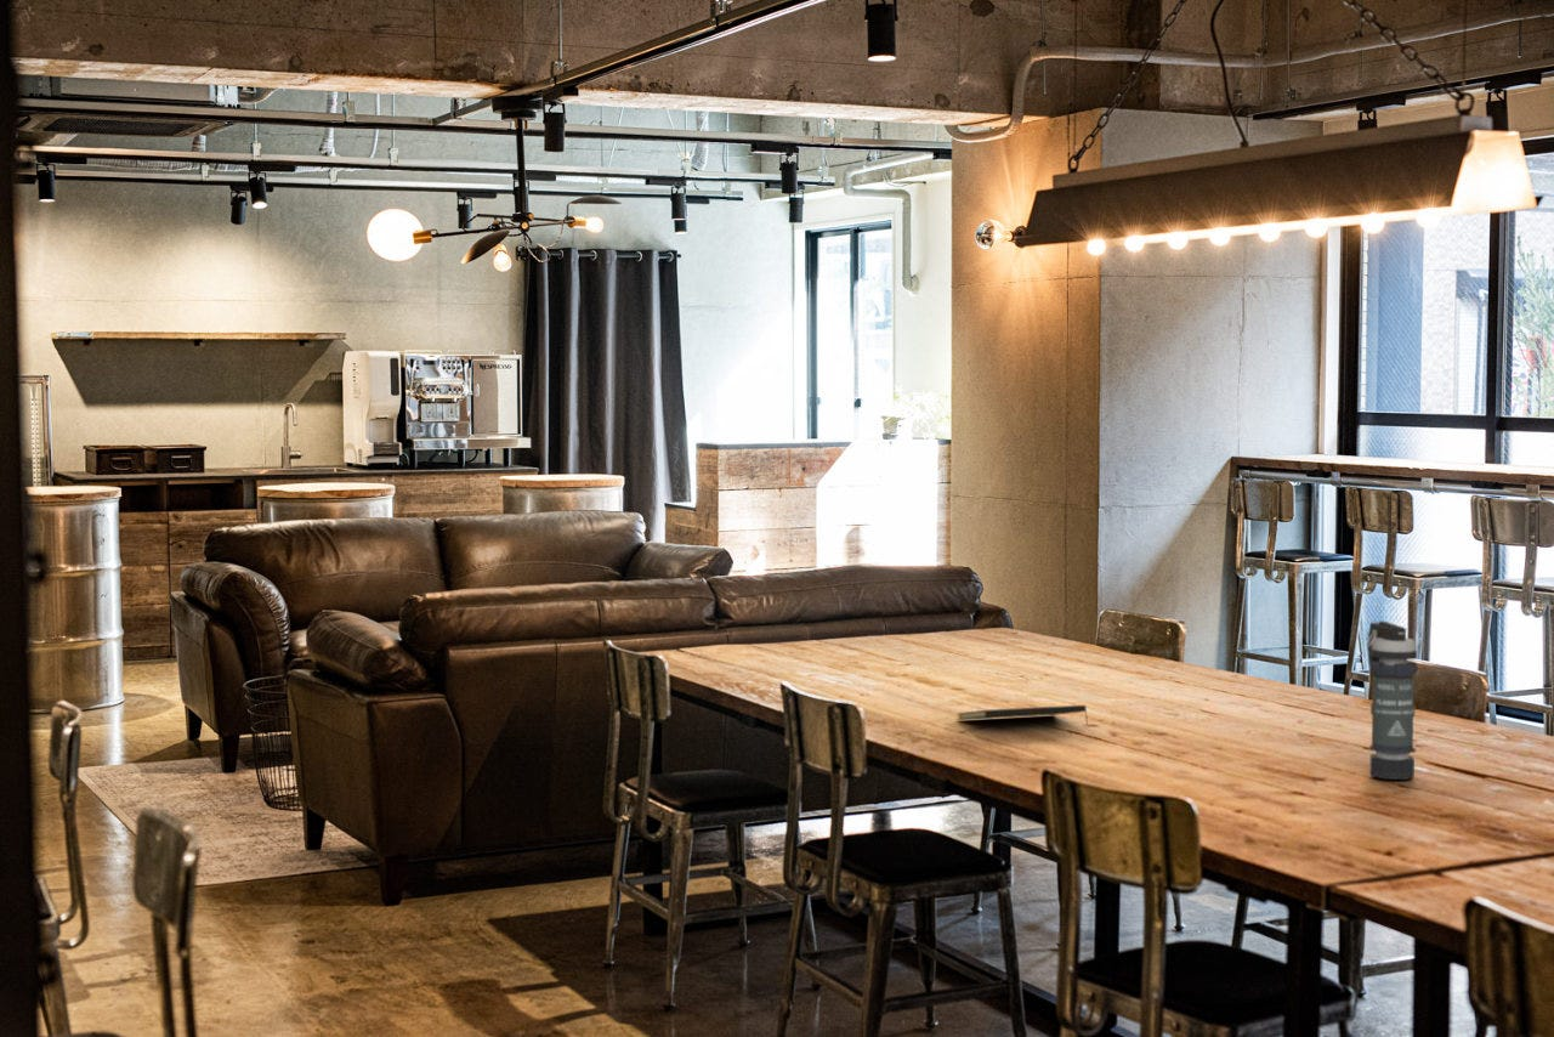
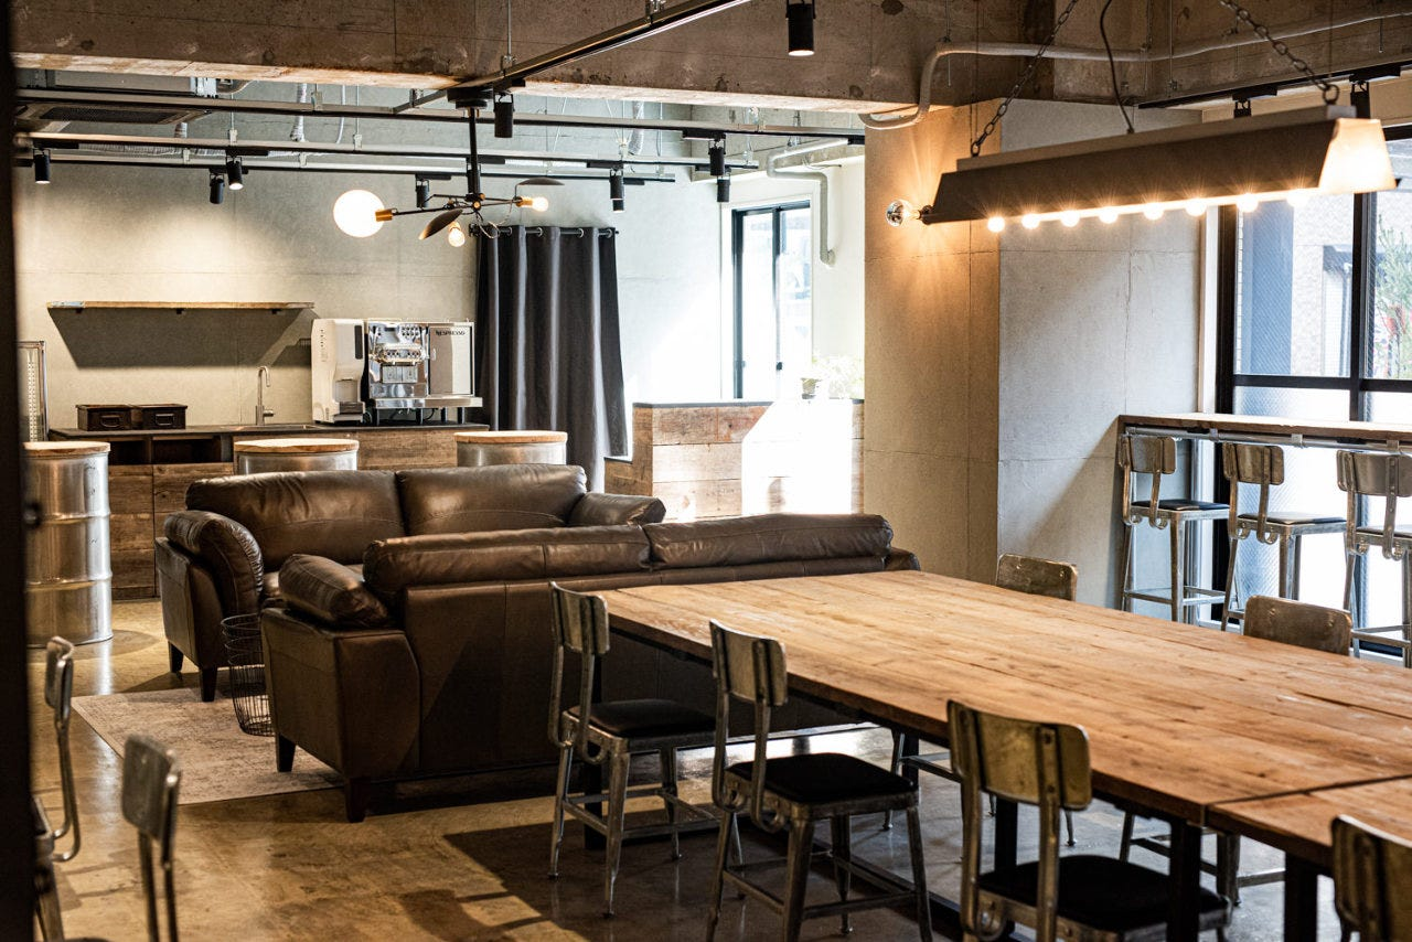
- notepad [955,704,1089,726]
- smoke grenade [1365,619,1419,781]
